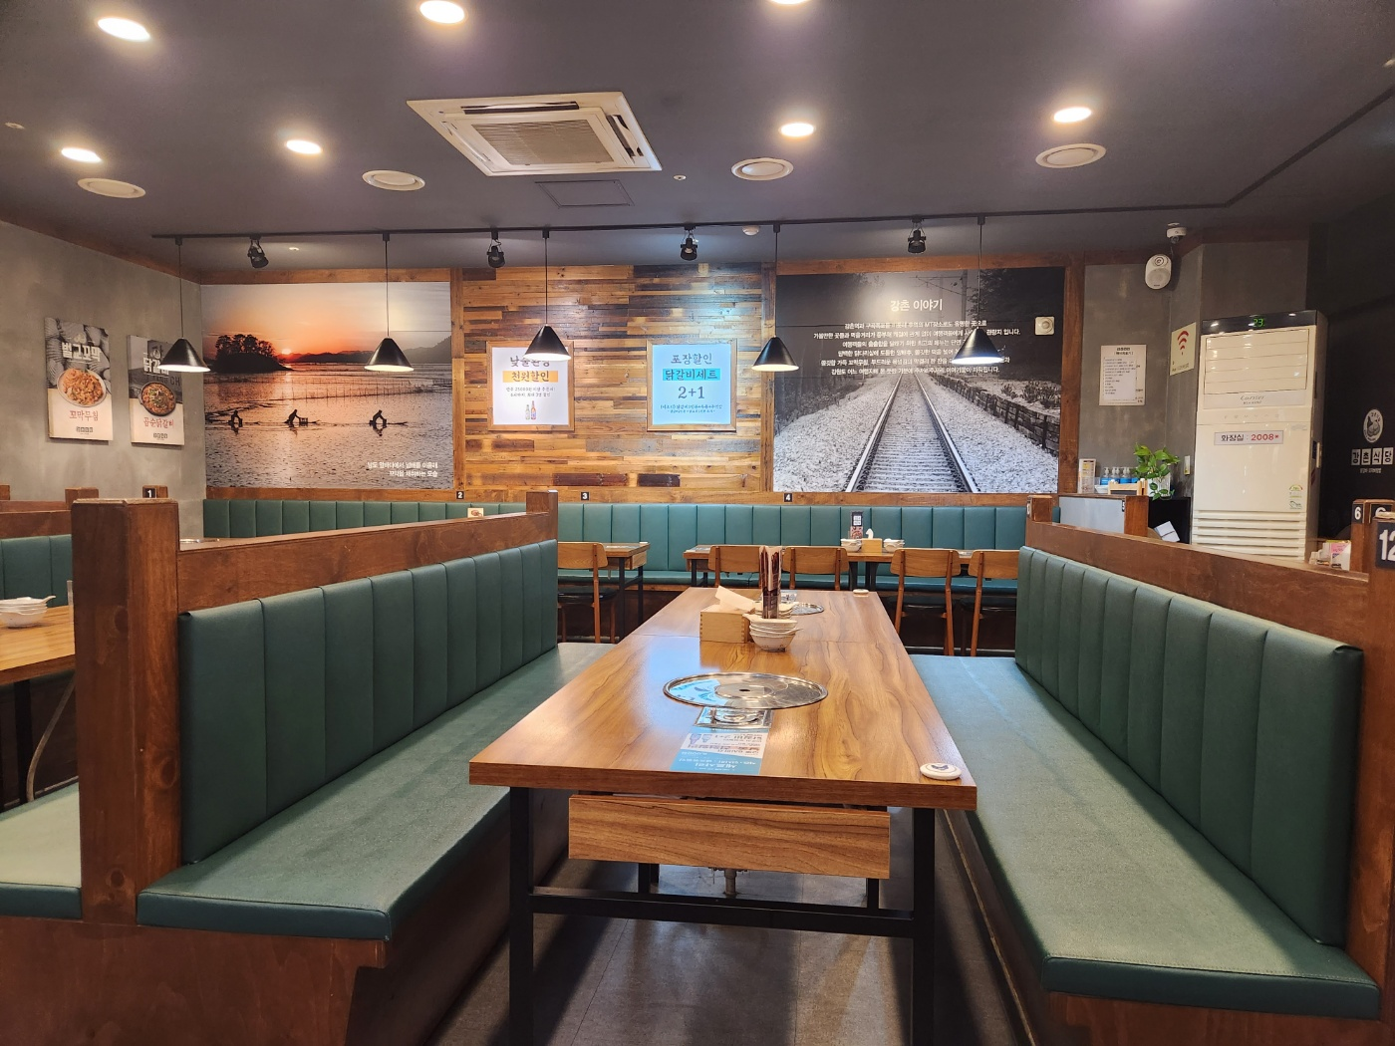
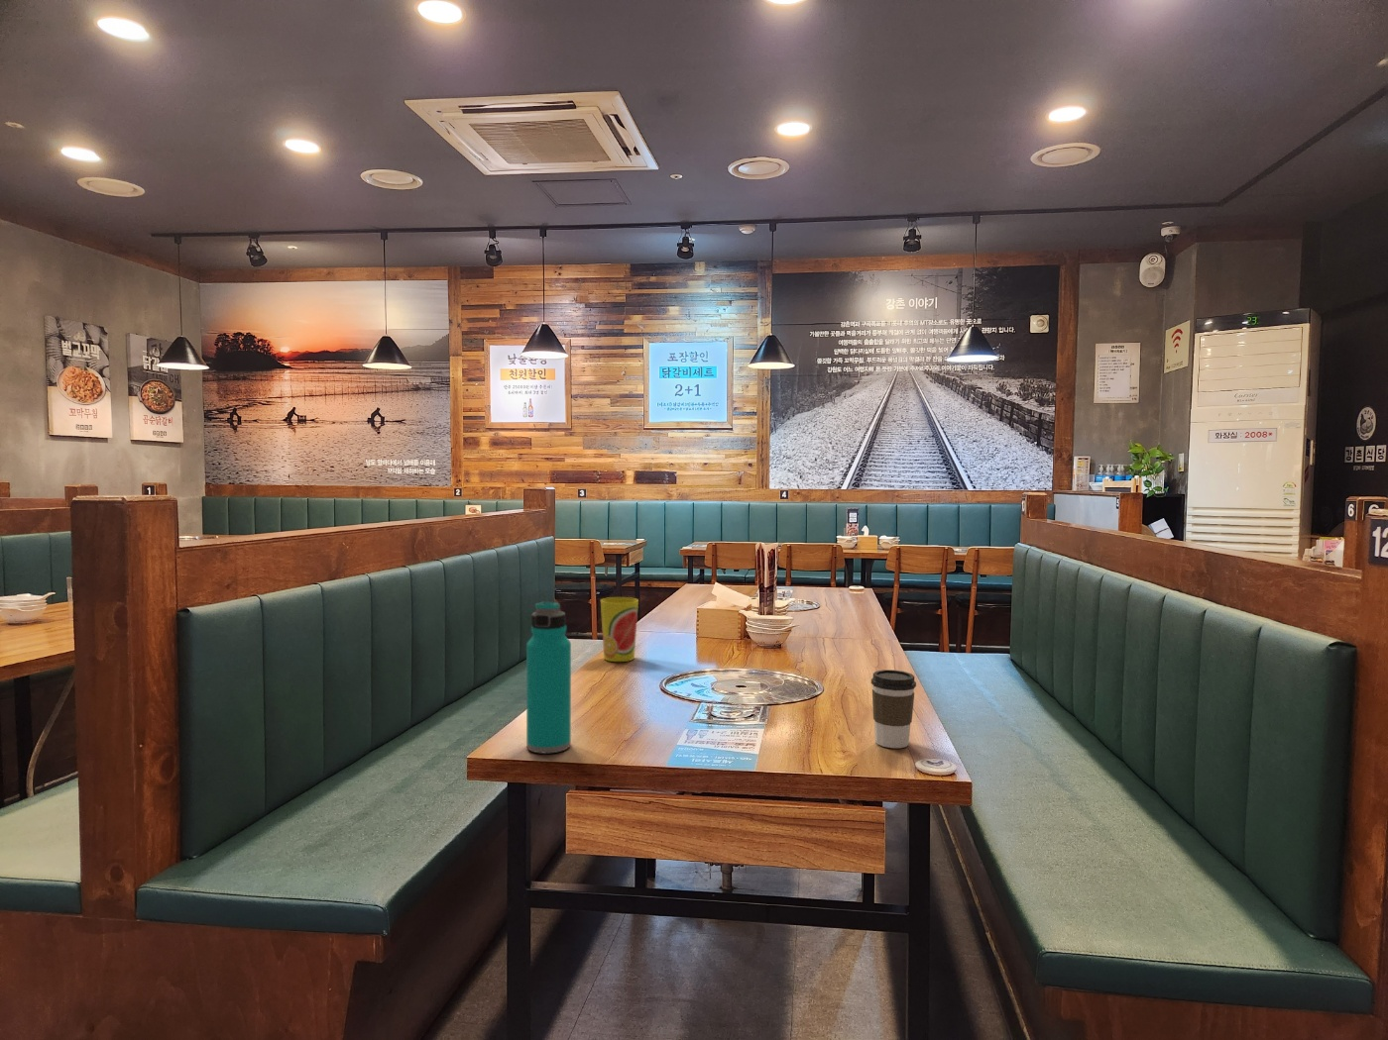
+ coffee cup [870,669,917,748]
+ water bottle [526,600,572,755]
+ cup [600,596,639,663]
